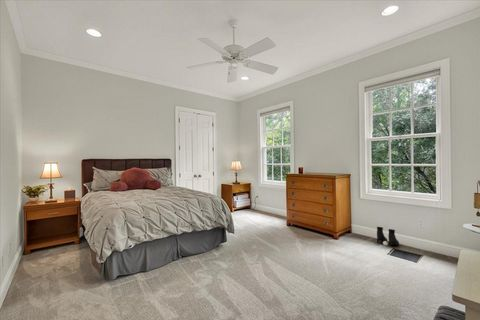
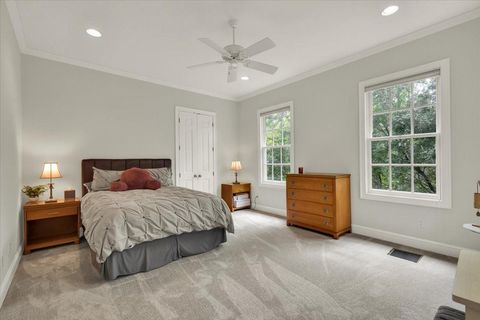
- boots [376,226,400,246]
